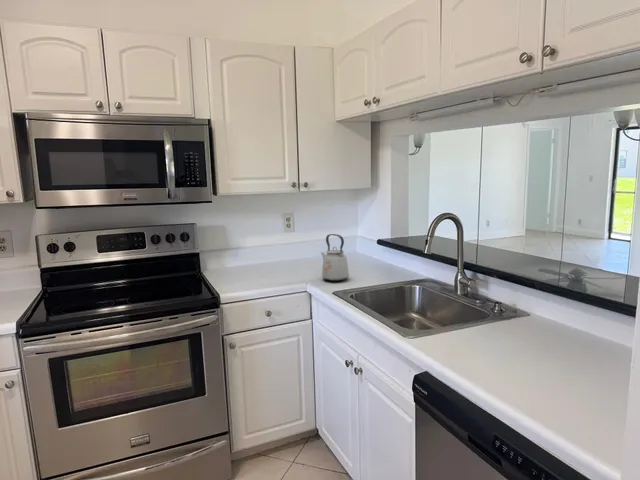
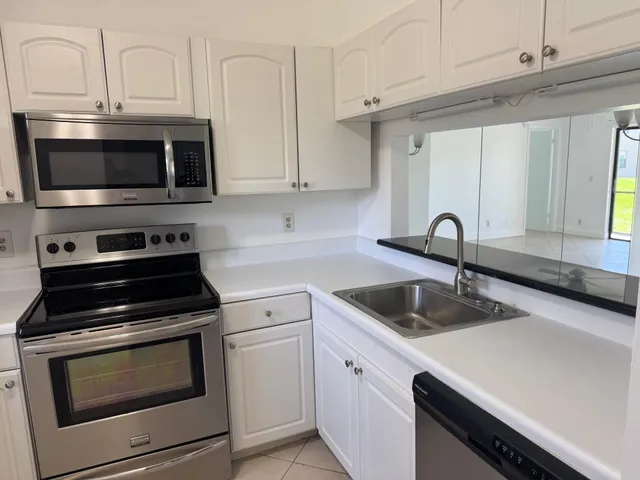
- kettle [320,233,350,282]
